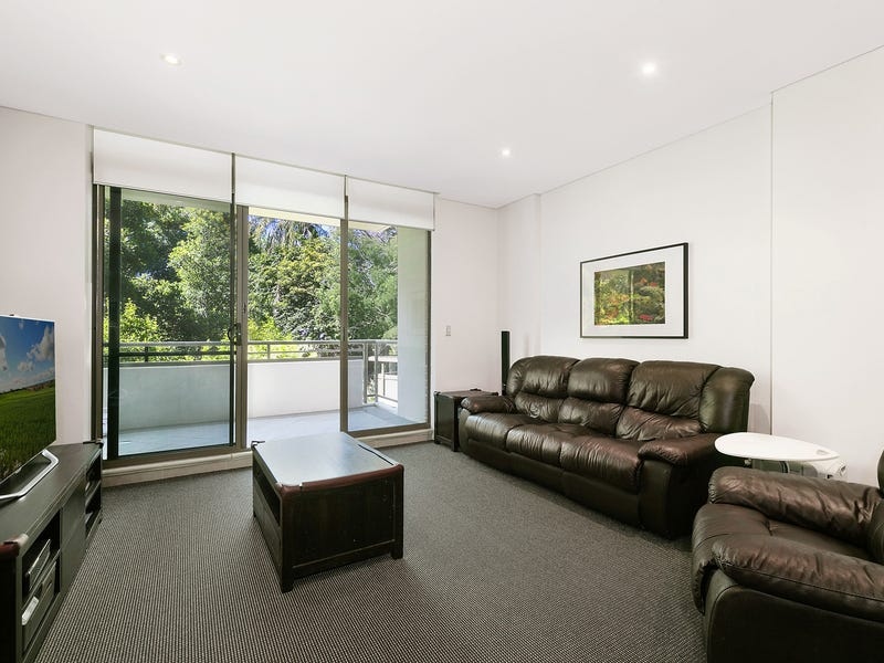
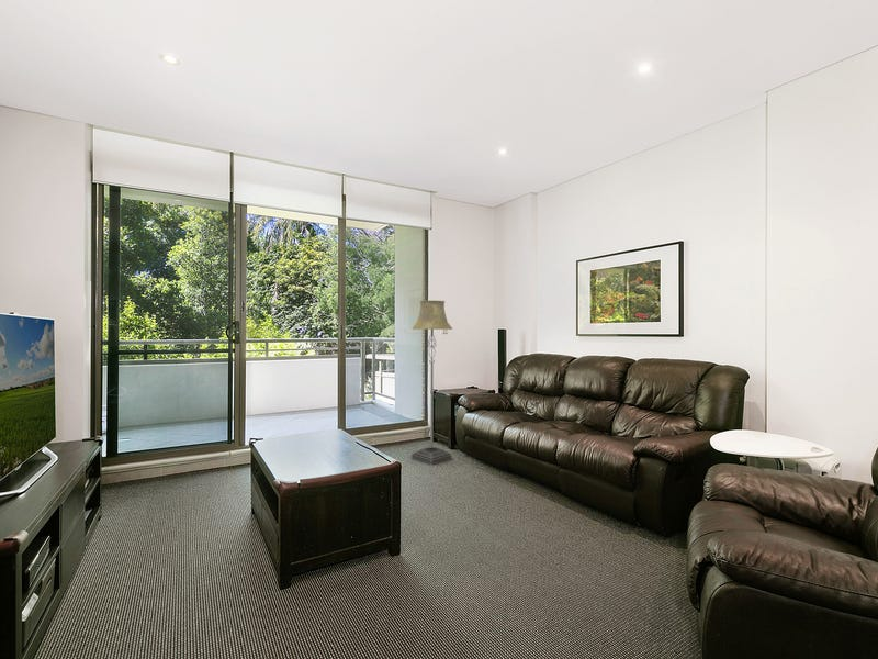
+ floor lamp [410,300,453,466]
